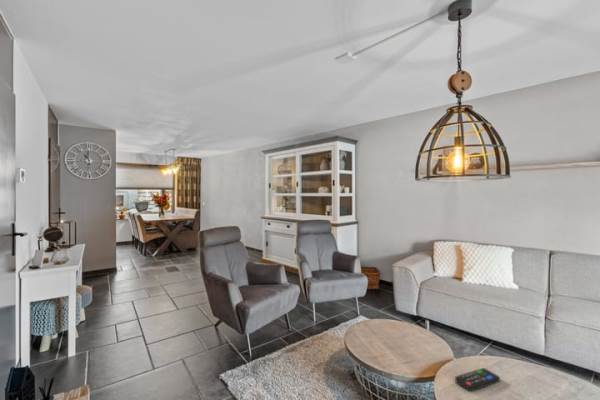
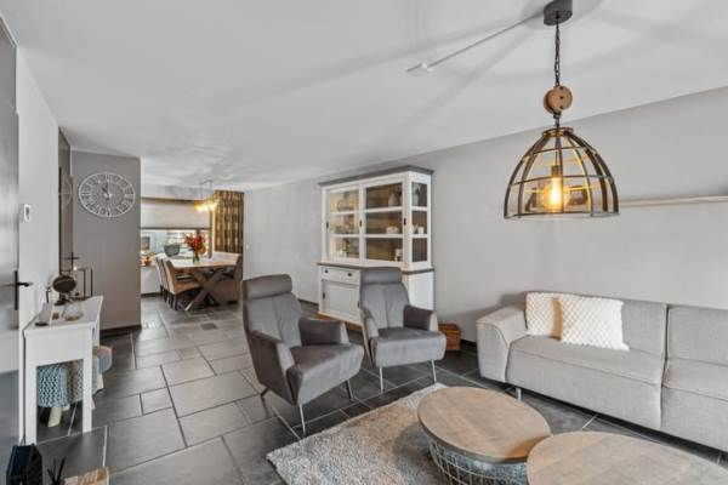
- remote control [454,367,501,392]
